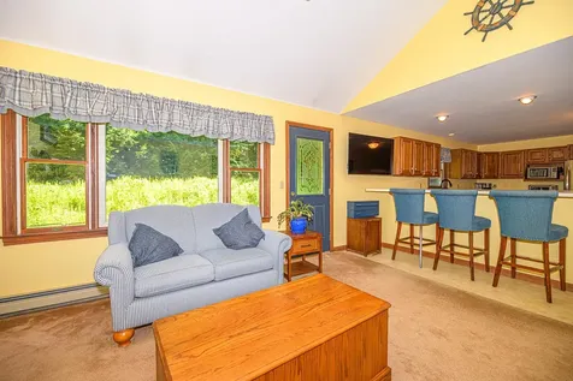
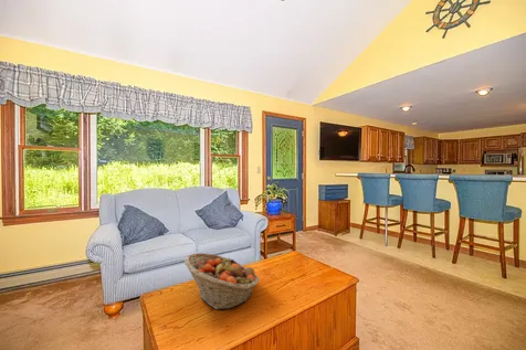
+ fruit basket [183,252,261,310]
